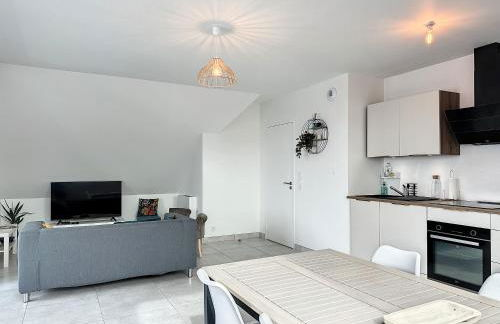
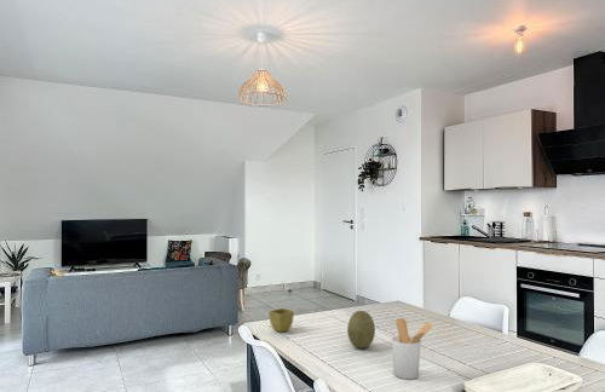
+ utensil holder [391,317,434,380]
+ fruit [346,310,376,350]
+ flower pot [267,307,295,333]
